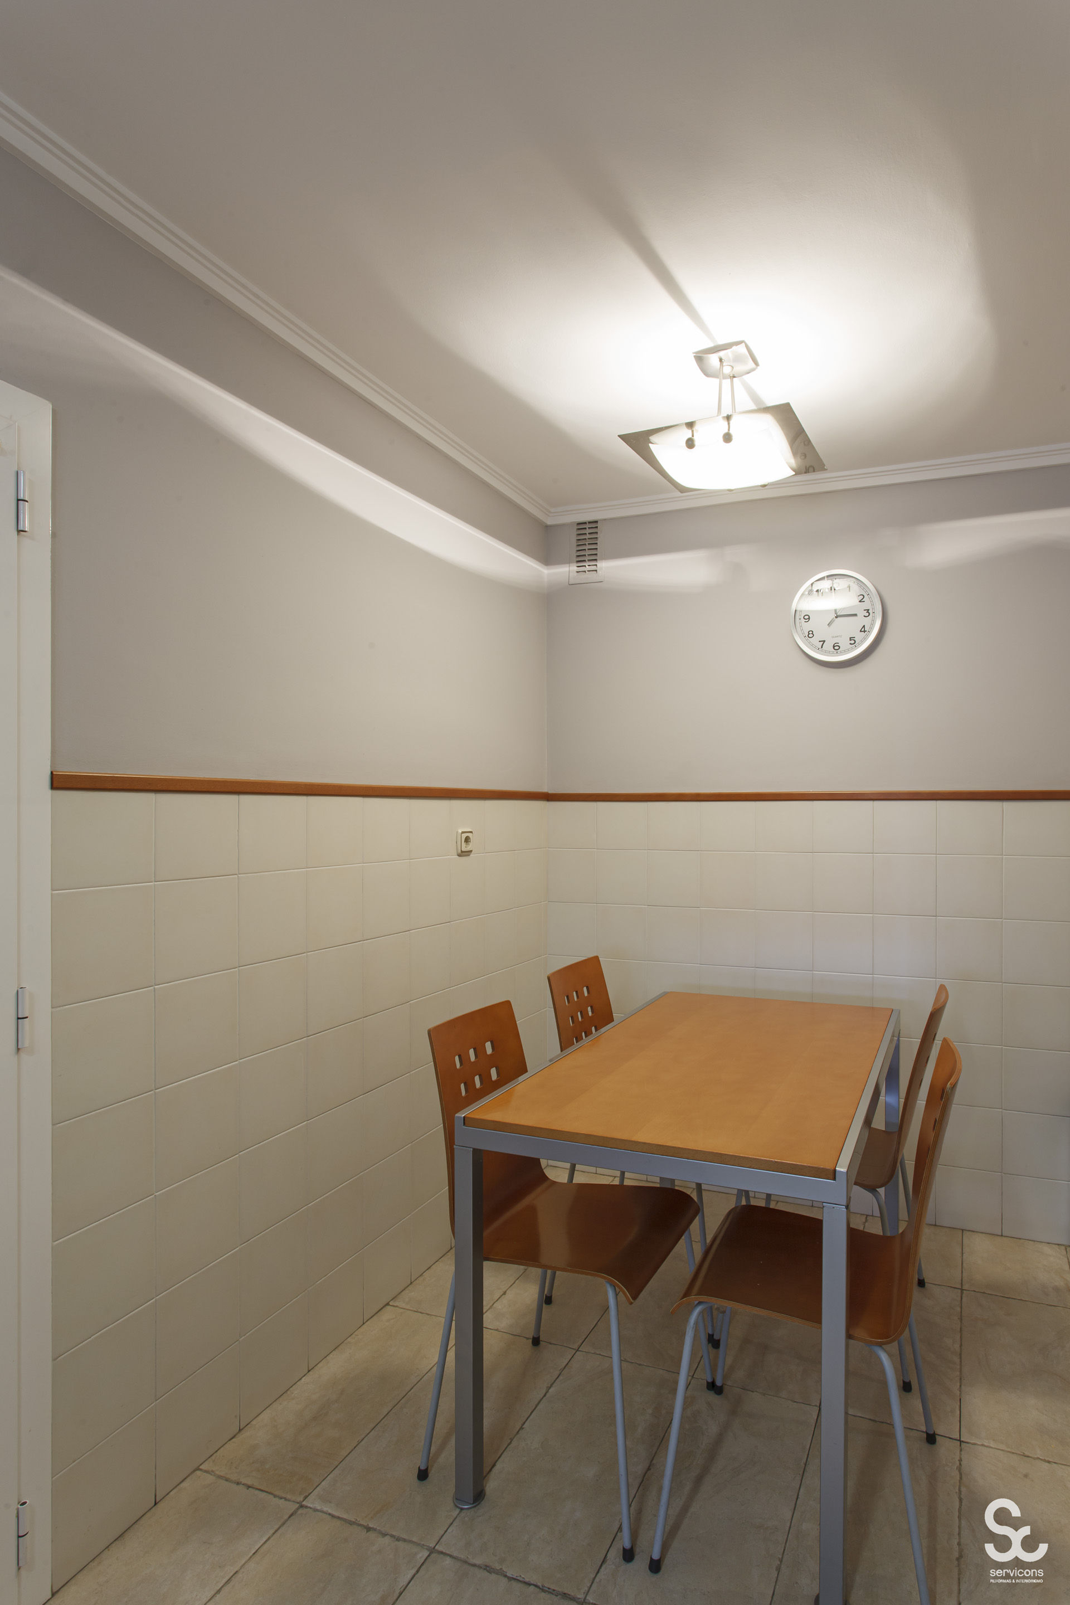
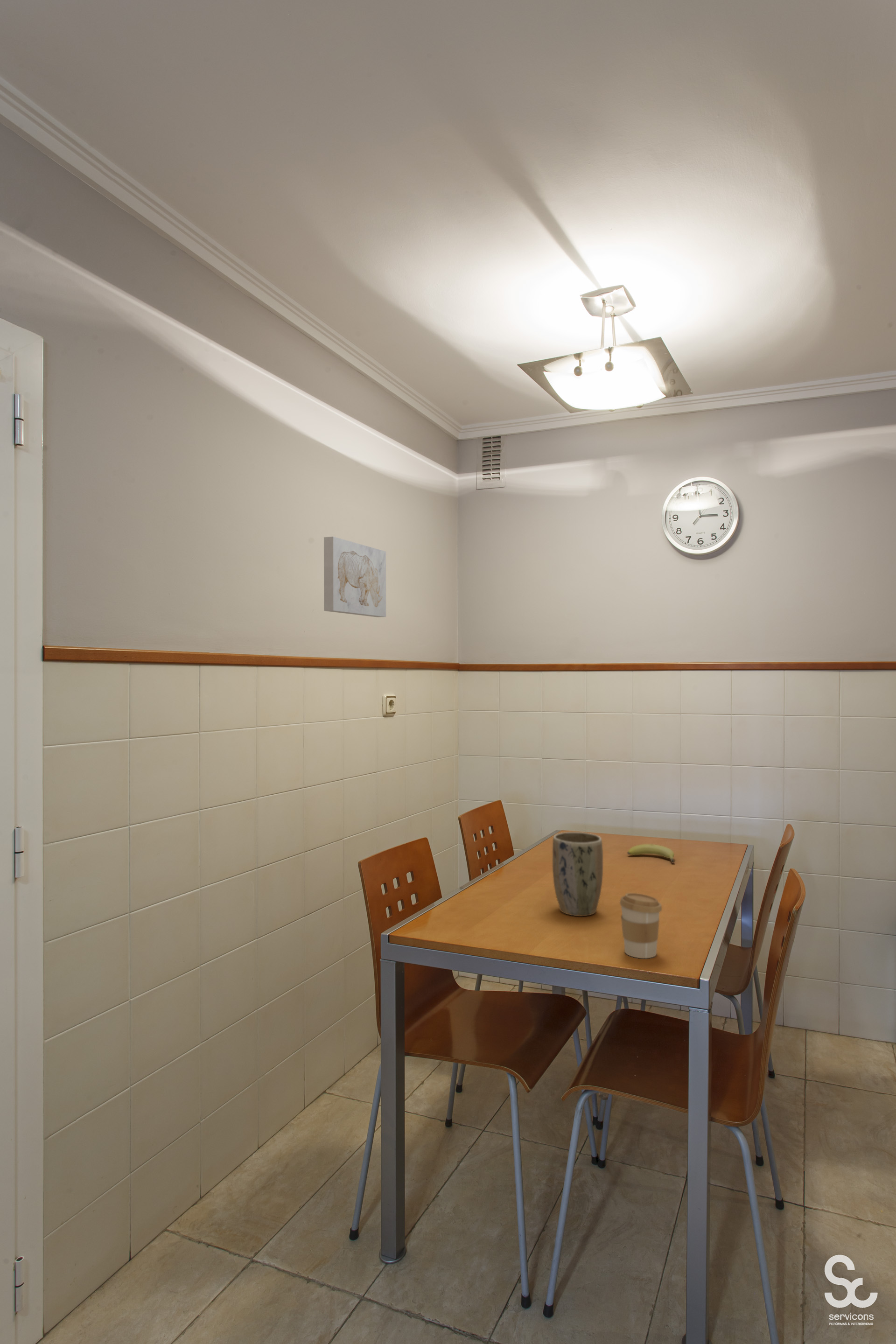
+ coffee cup [619,893,662,959]
+ plant pot [552,832,603,917]
+ fruit [627,844,675,864]
+ wall art [323,536,386,618]
